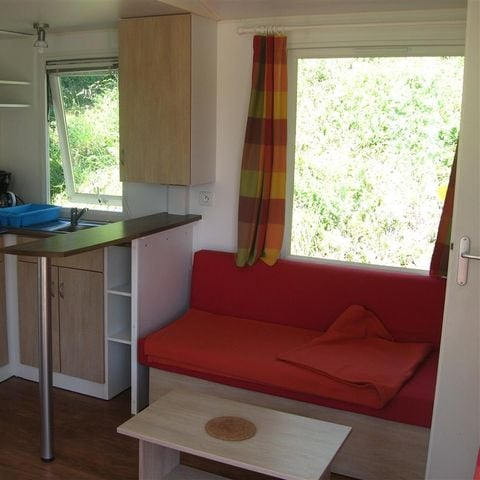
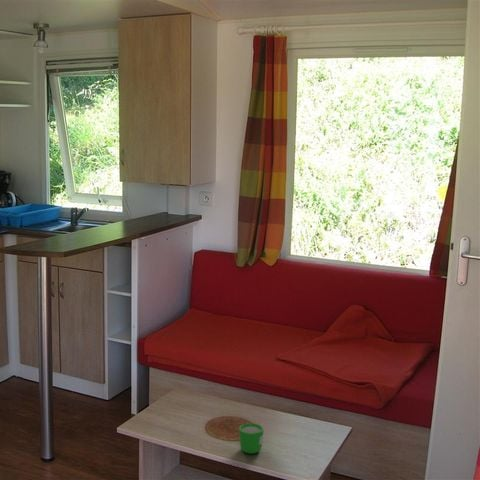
+ mug [238,422,265,455]
